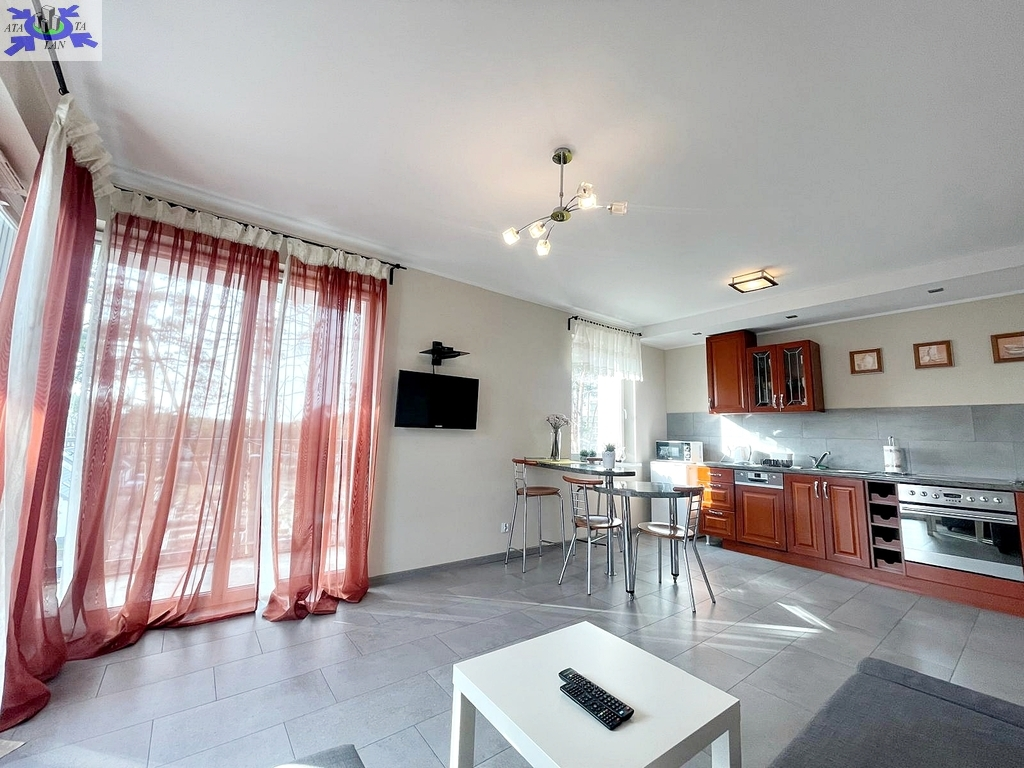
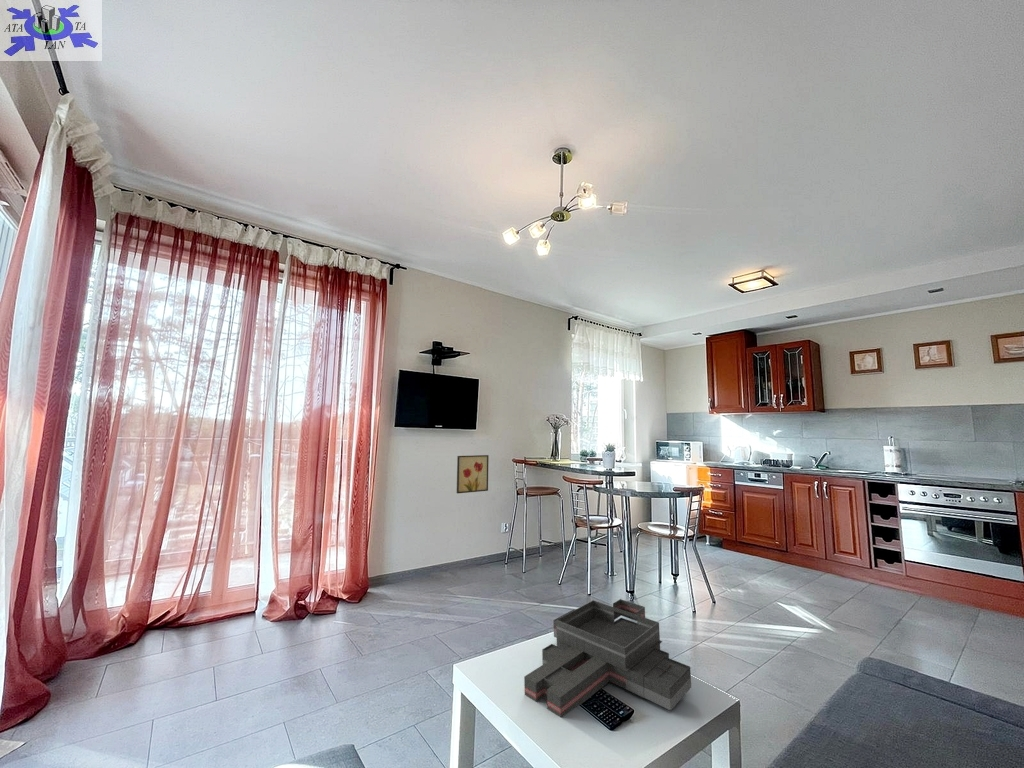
+ decorative tray [523,598,692,718]
+ wall art [456,454,490,494]
